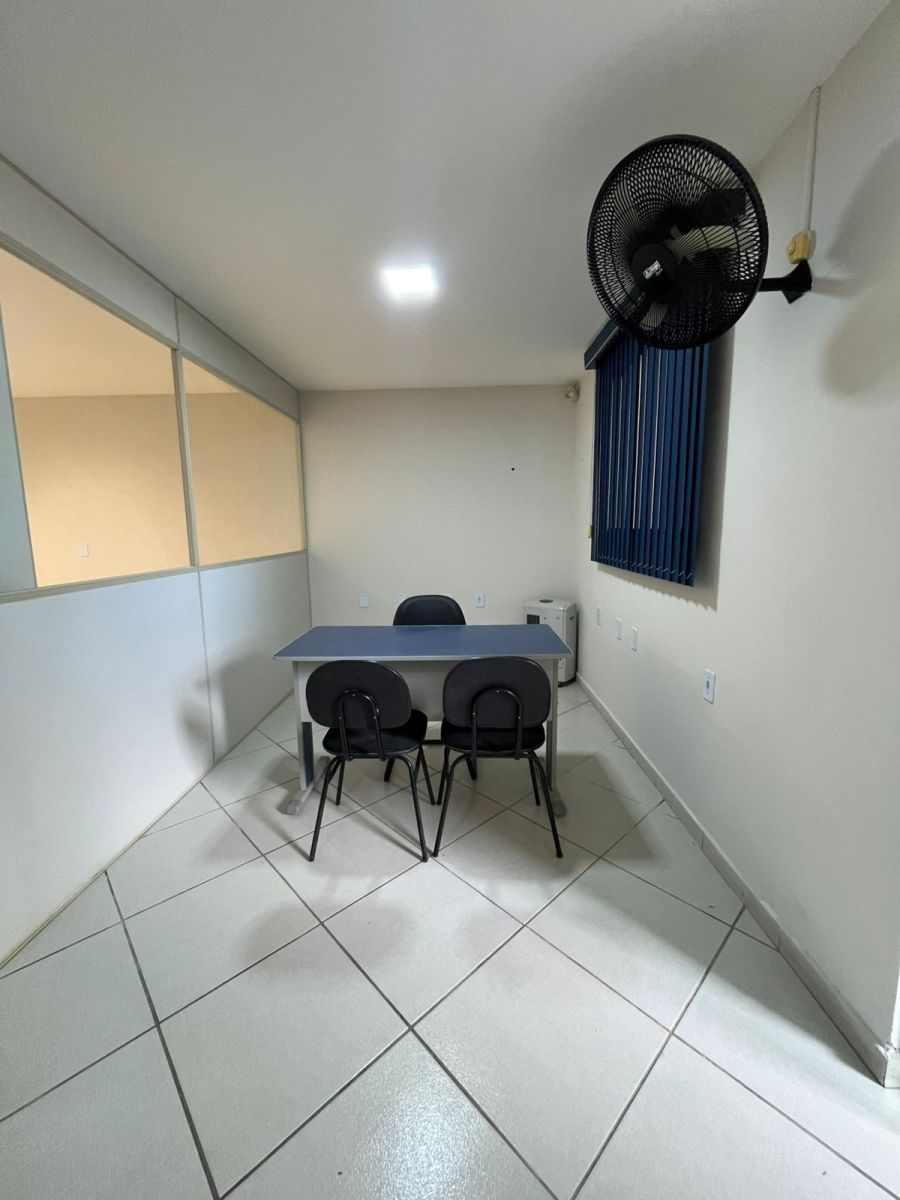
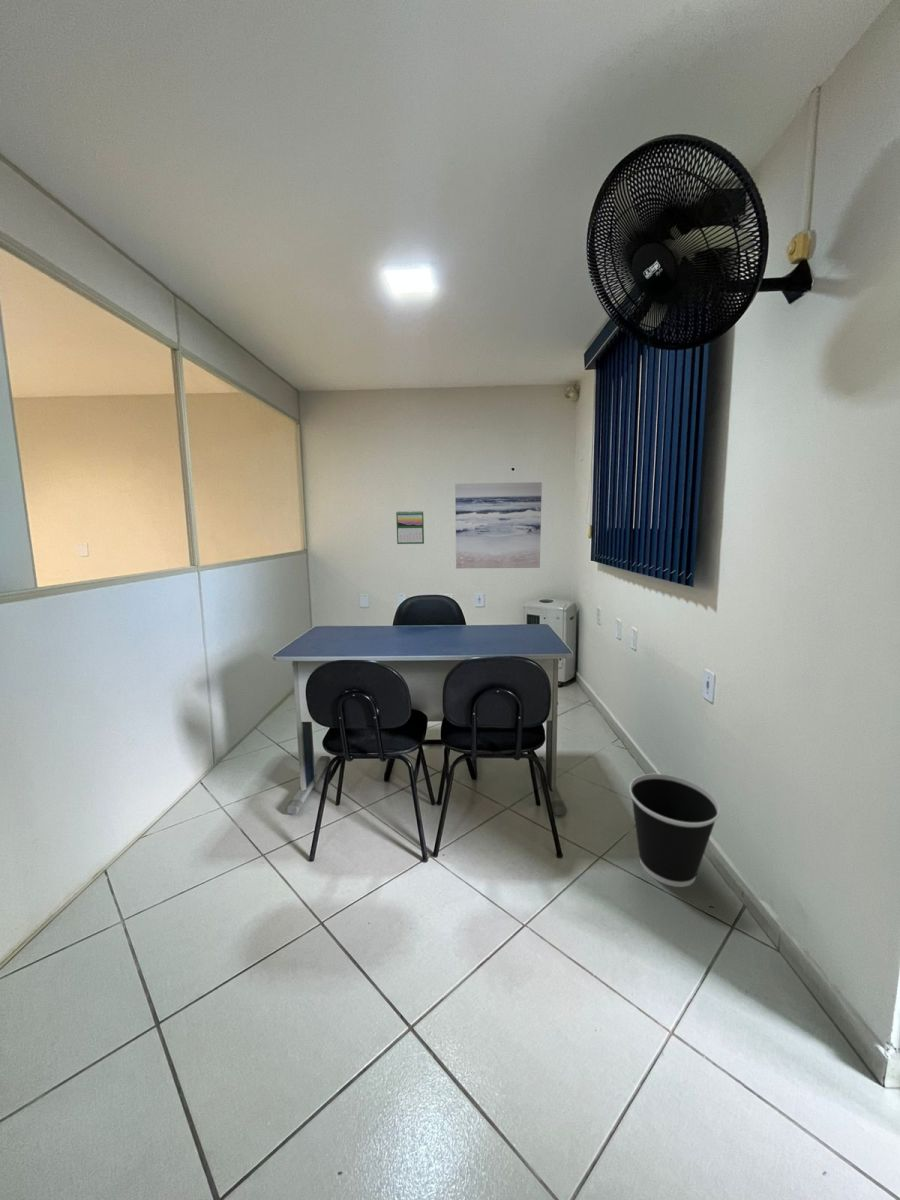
+ calendar [395,510,425,545]
+ wall art [454,481,543,569]
+ wastebasket [628,773,721,888]
